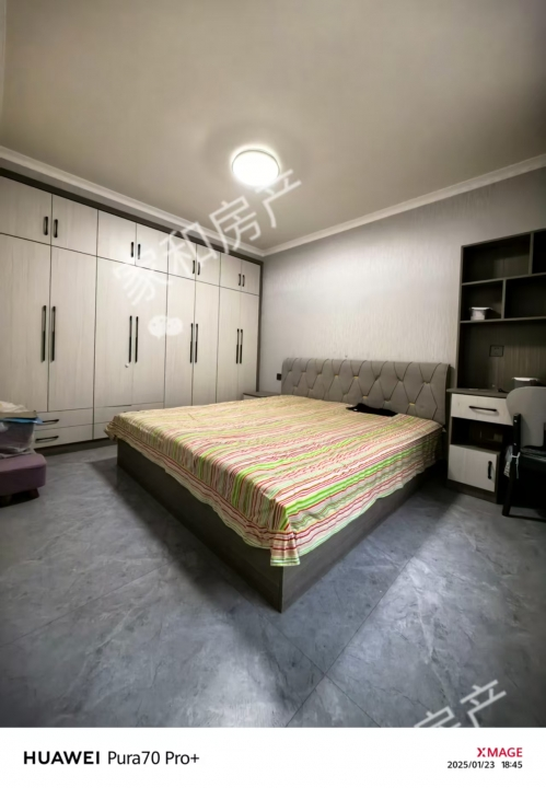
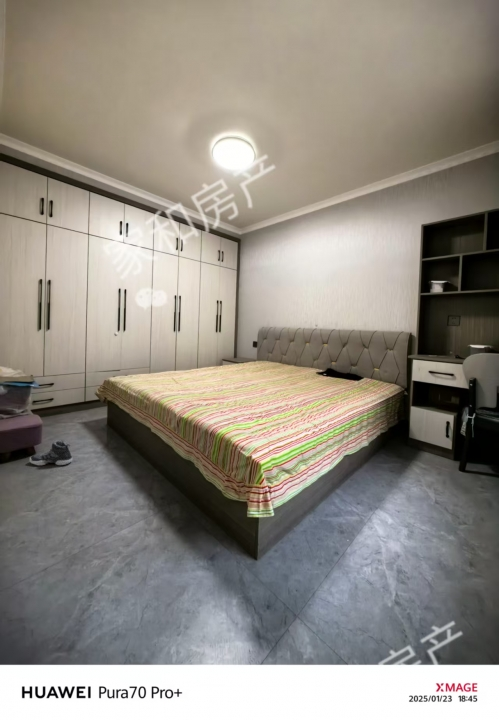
+ sneaker [29,439,73,466]
